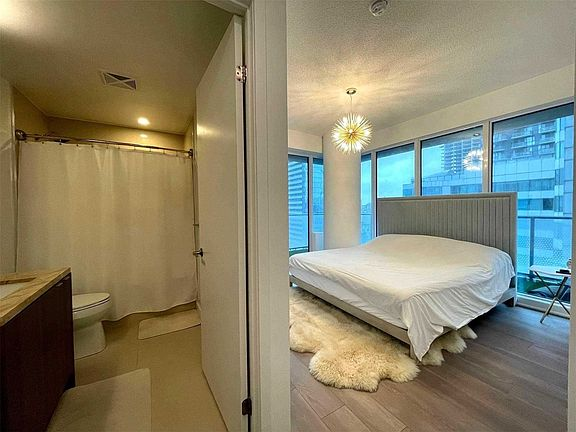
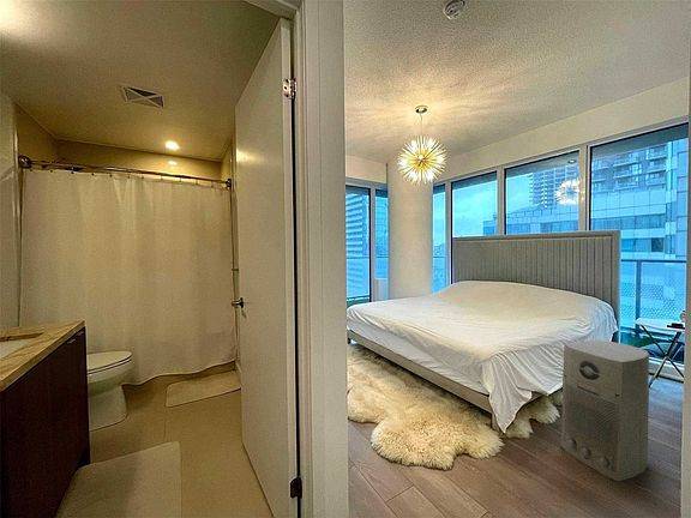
+ air purifier [560,339,650,482]
